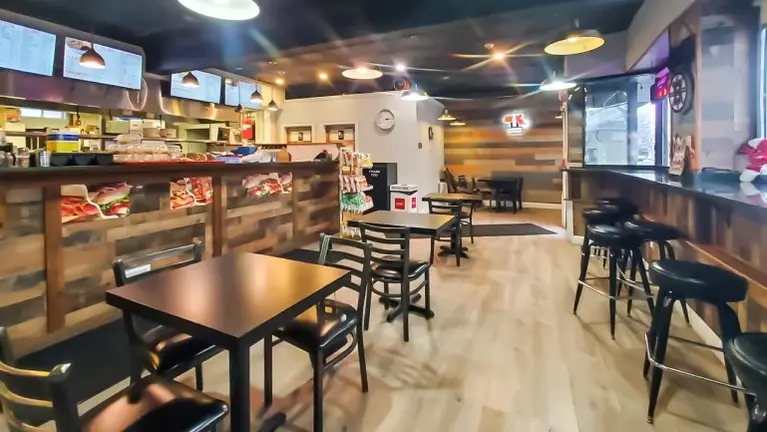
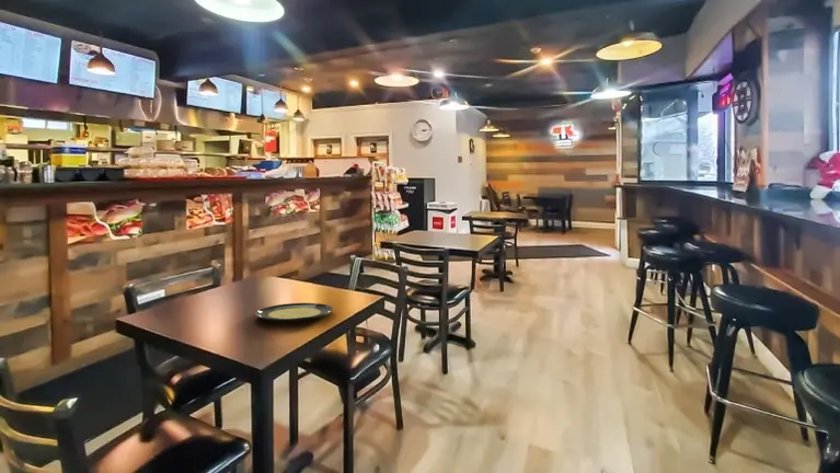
+ plate [254,302,334,322]
